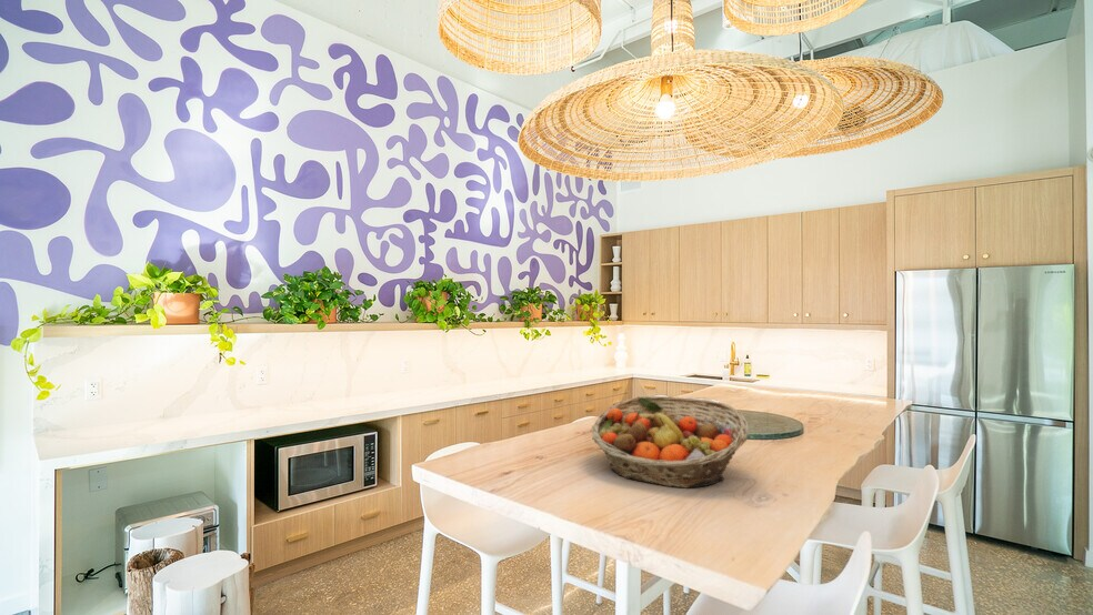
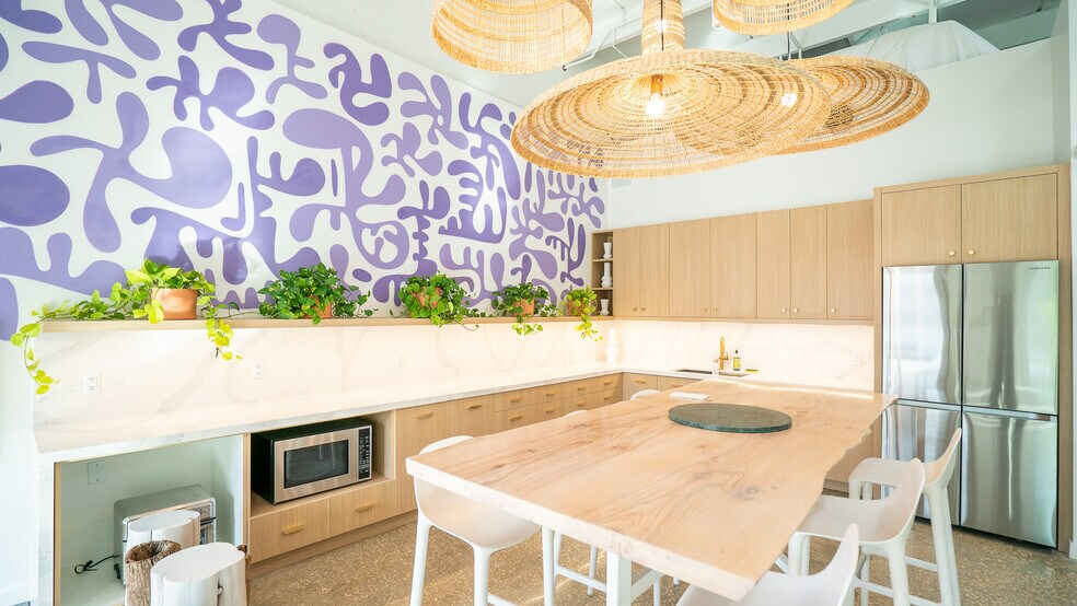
- fruit basket [590,395,750,490]
